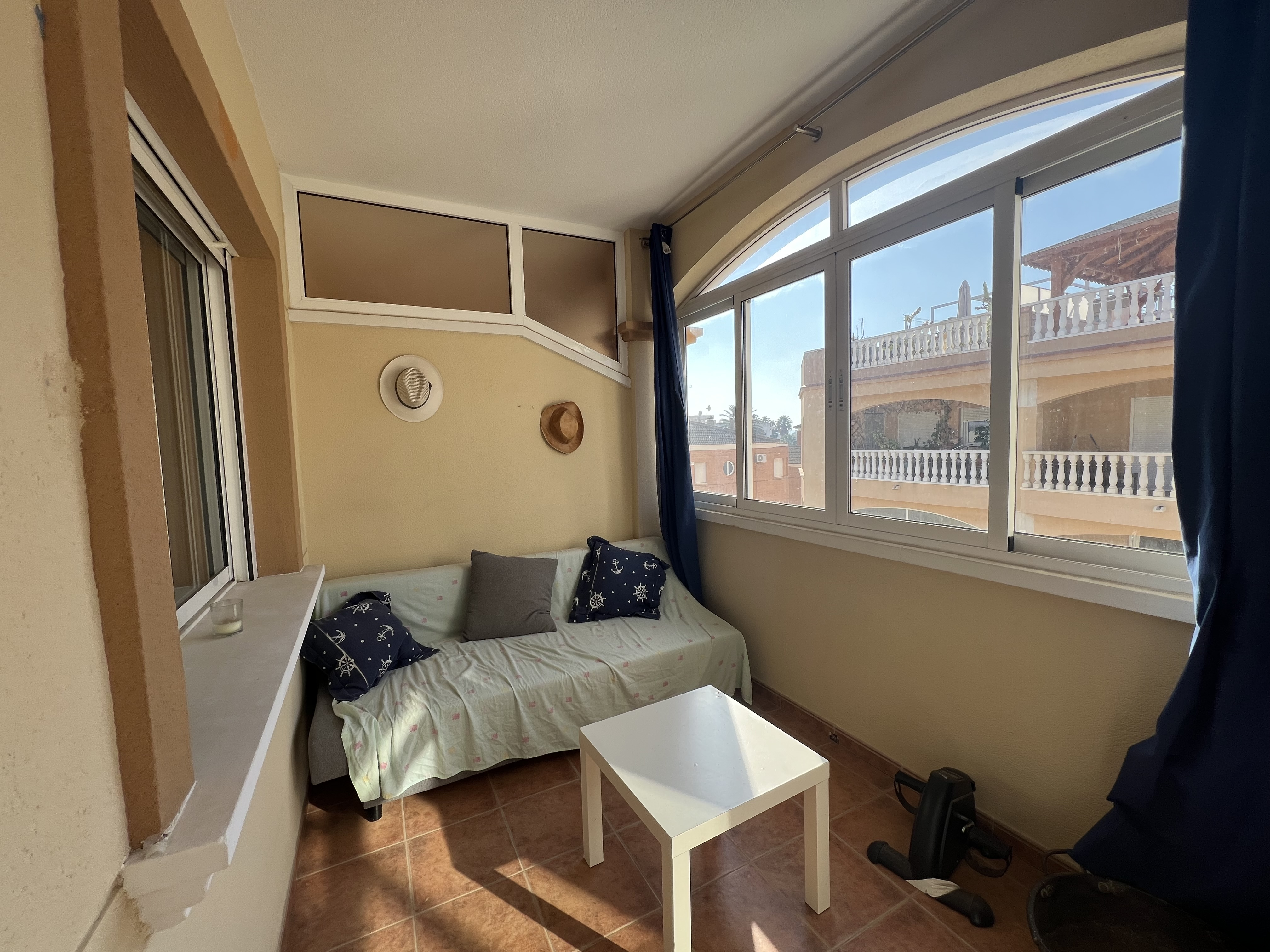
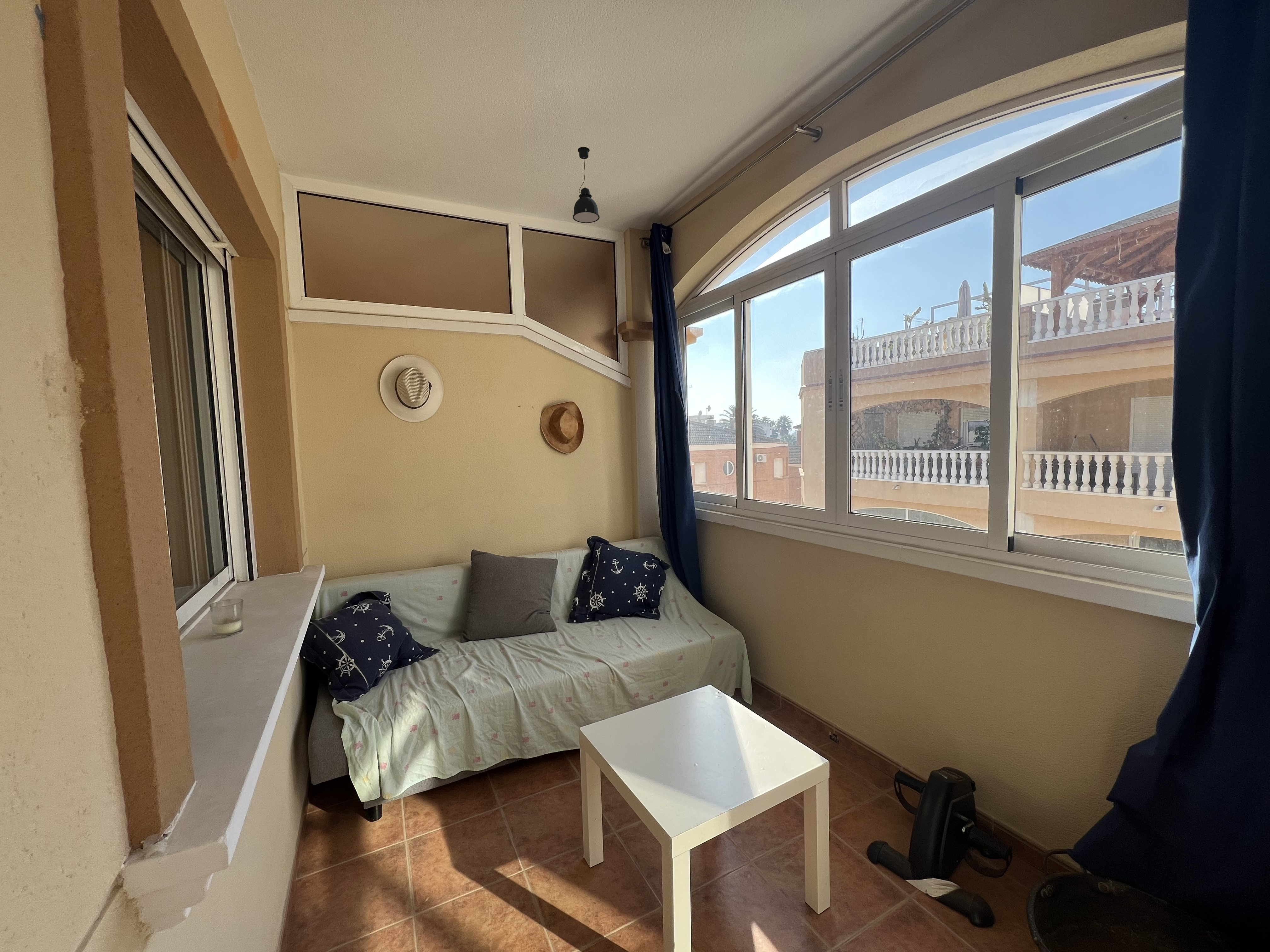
+ pendant light [572,147,600,223]
